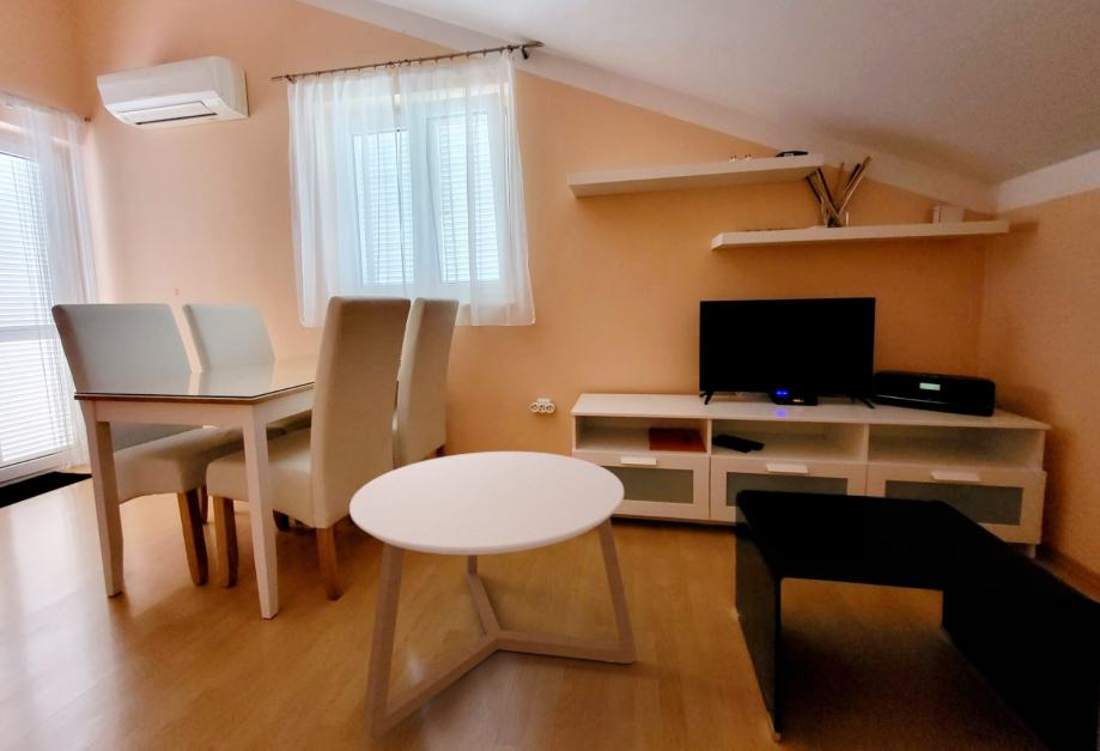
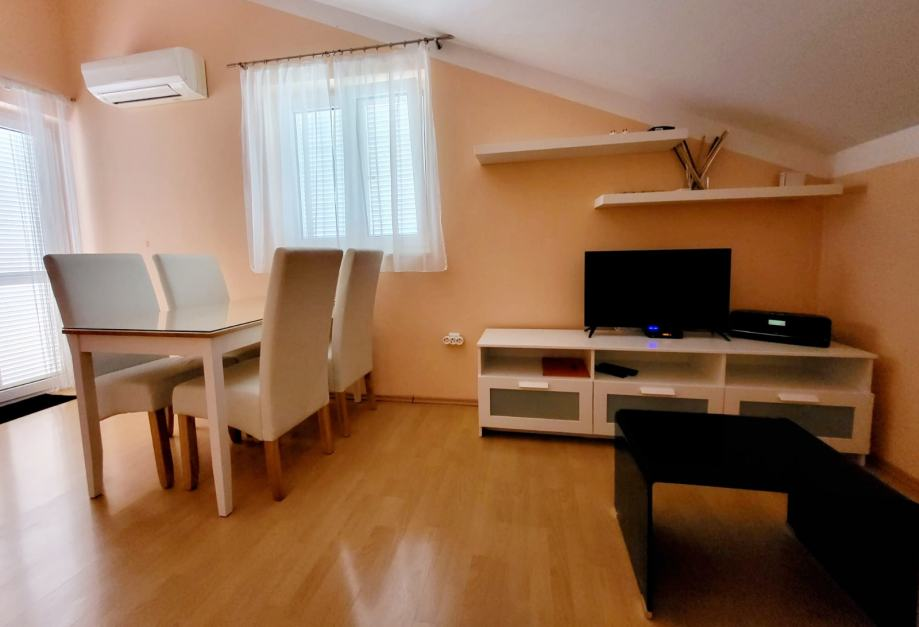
- coffee table [348,450,637,739]
